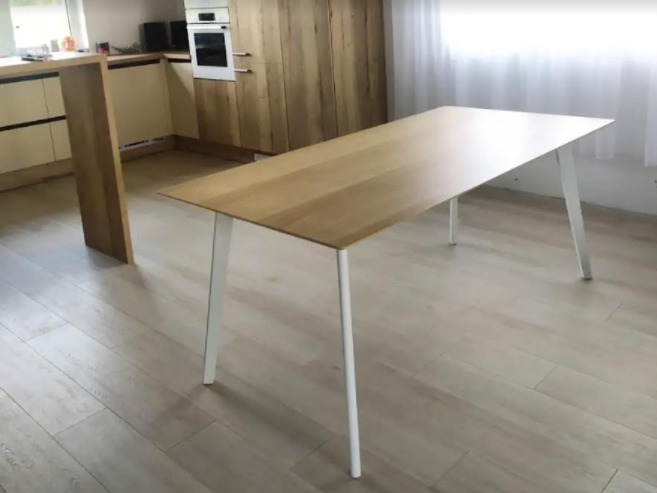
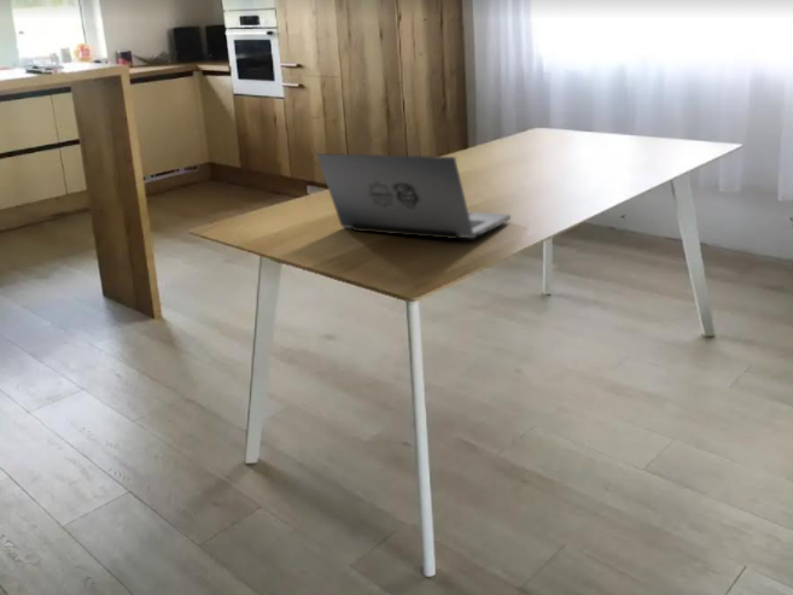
+ laptop [315,152,512,240]
